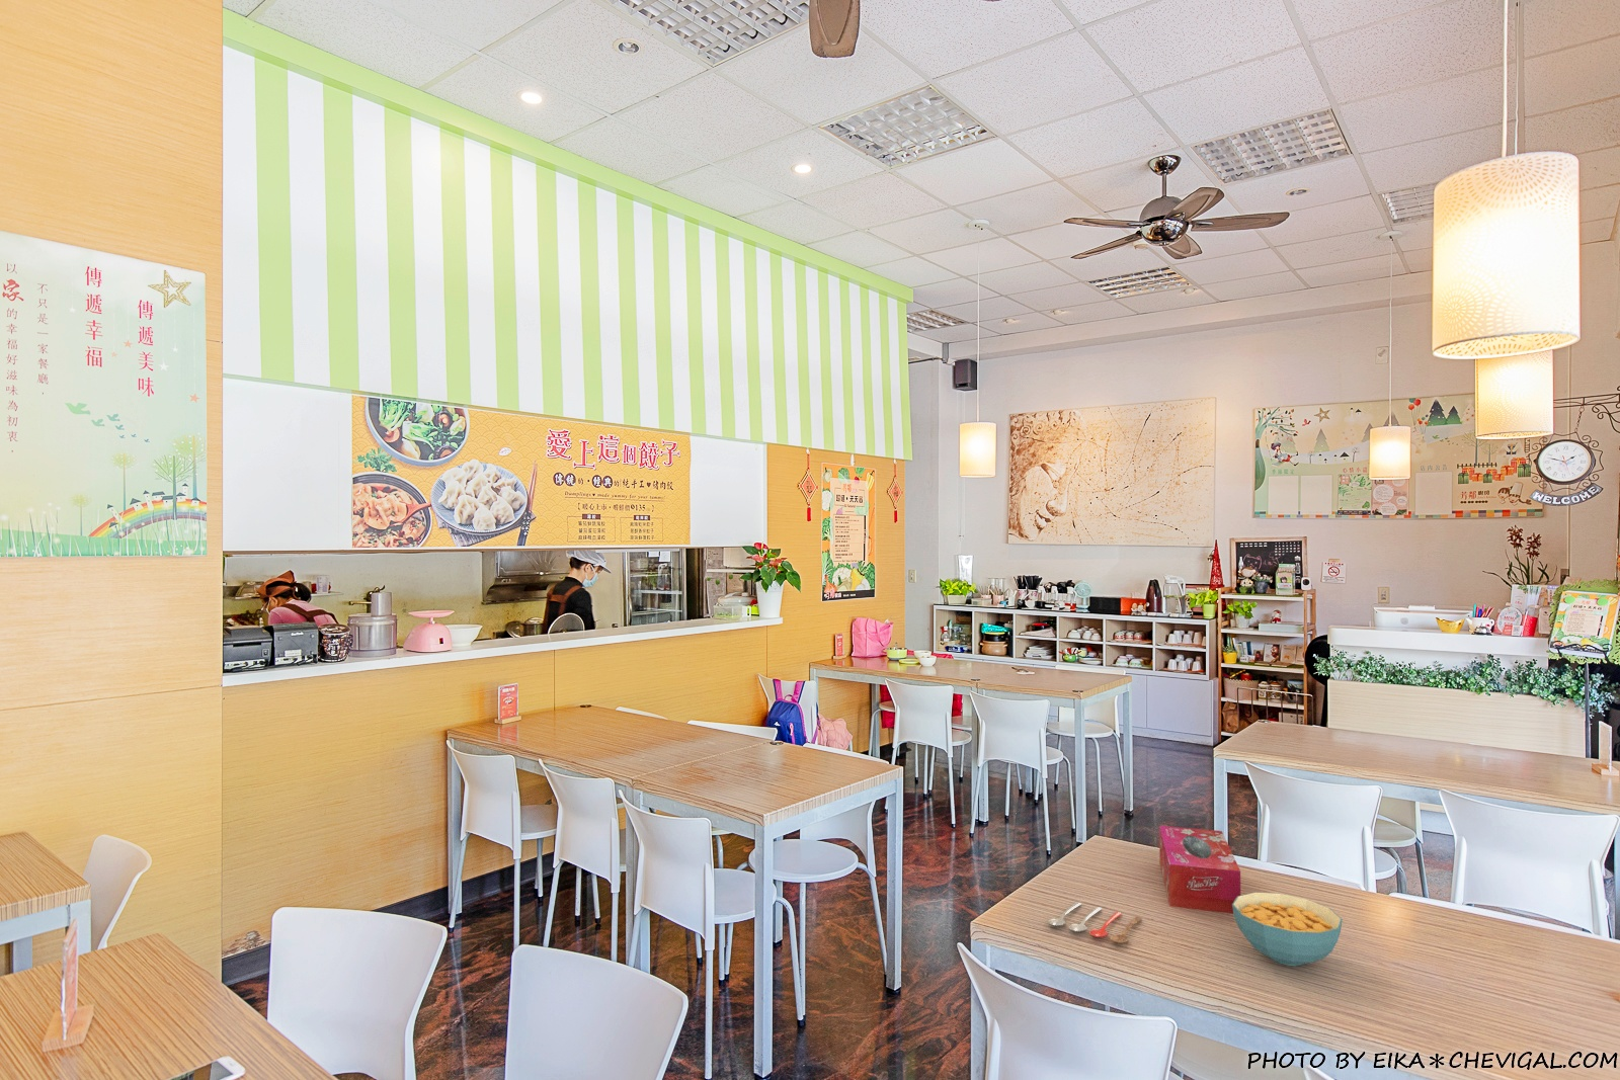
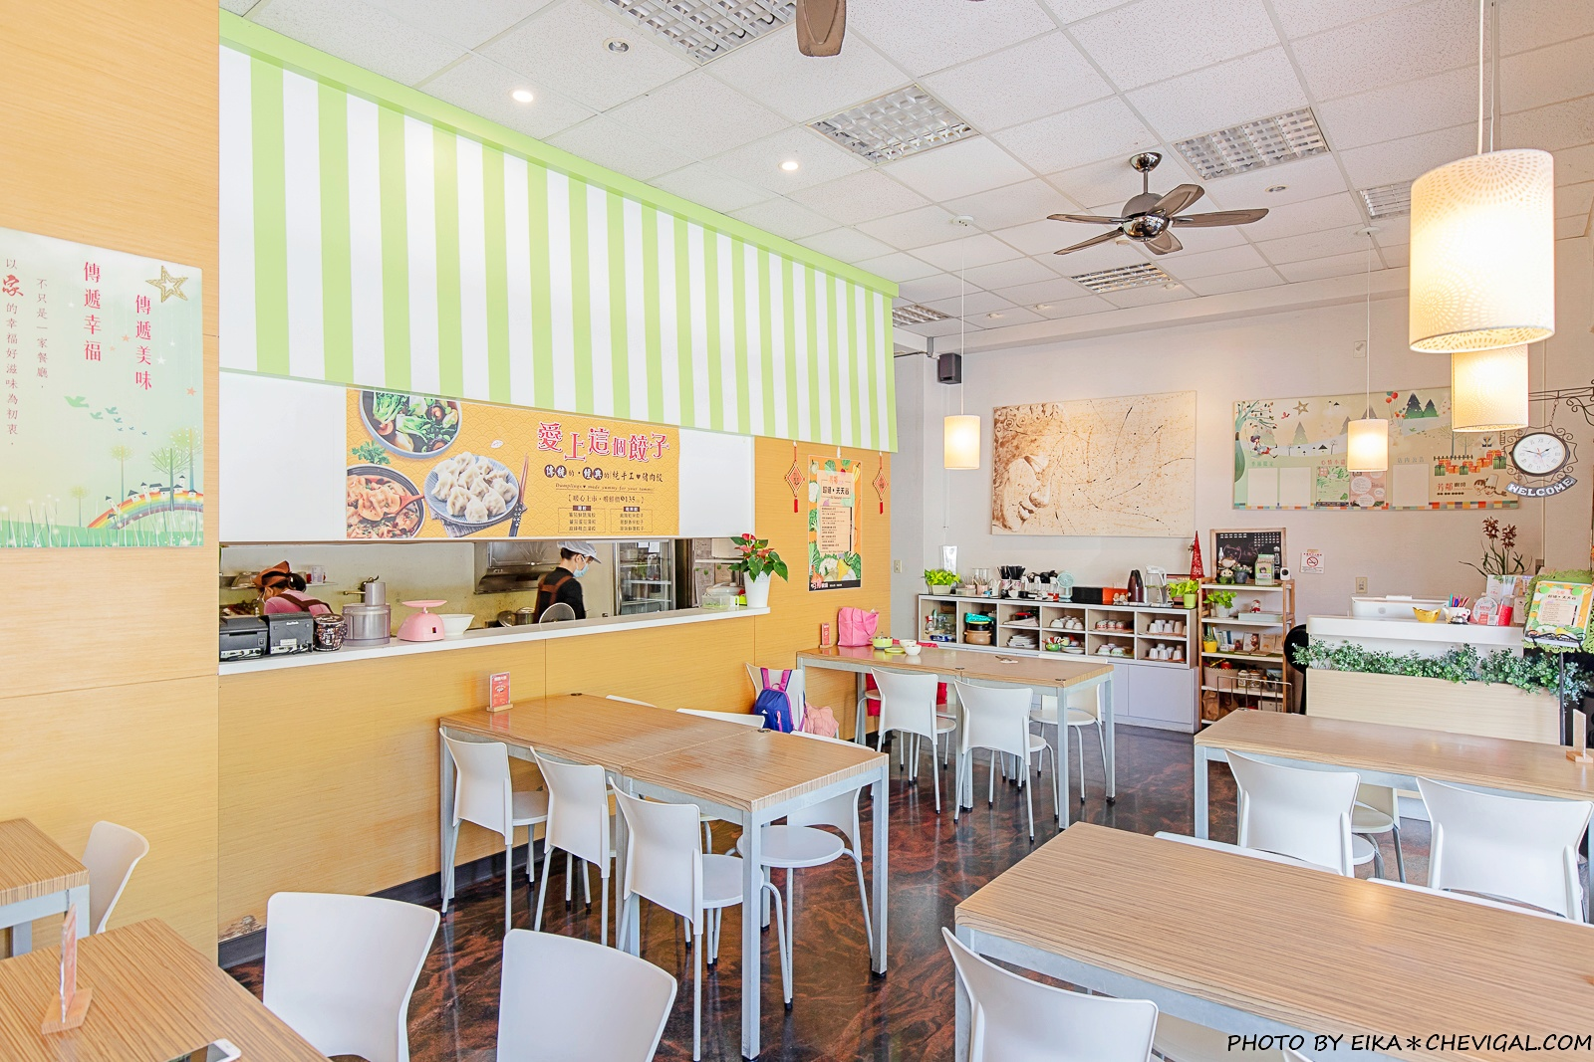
- cooking utensil [1047,900,1143,944]
- tissue box [1158,824,1242,915]
- cereal bowl [1232,892,1344,967]
